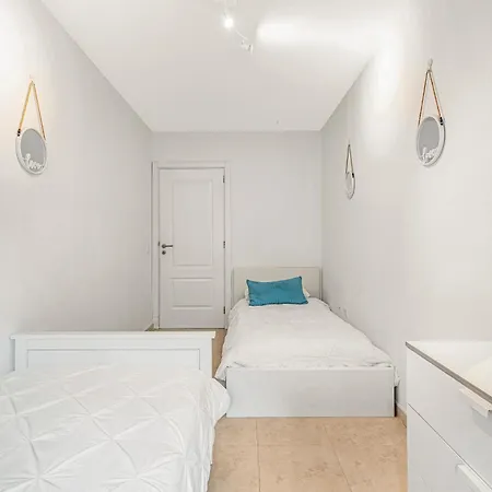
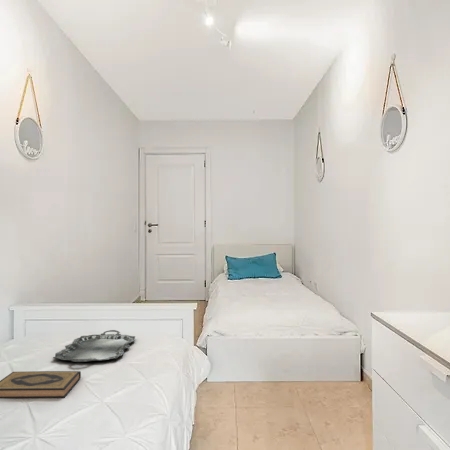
+ serving tray [52,329,136,363]
+ hardback book [0,370,82,399]
